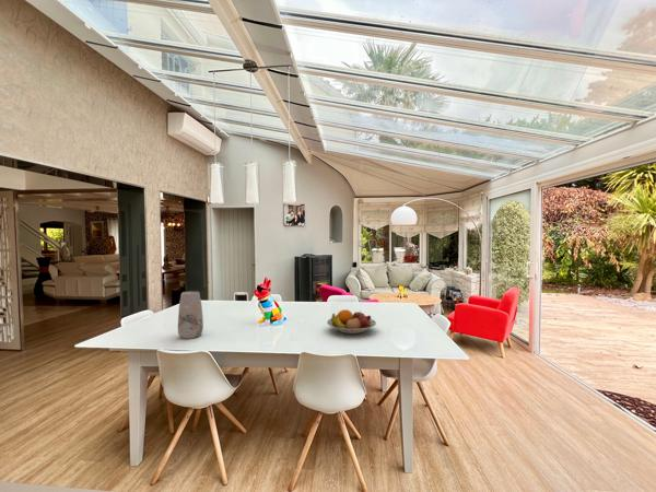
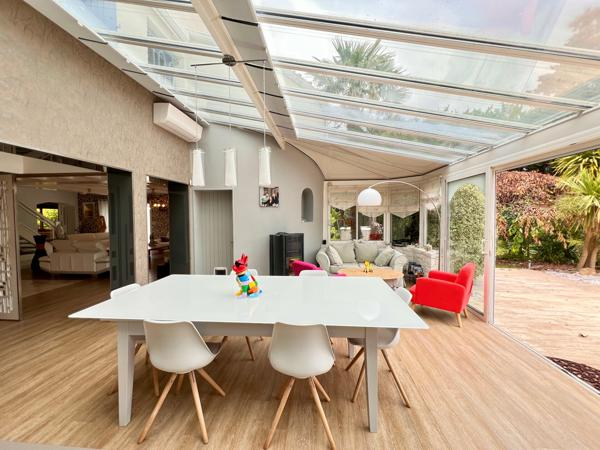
- fruit bowl [326,308,377,335]
- vase [177,290,204,340]
